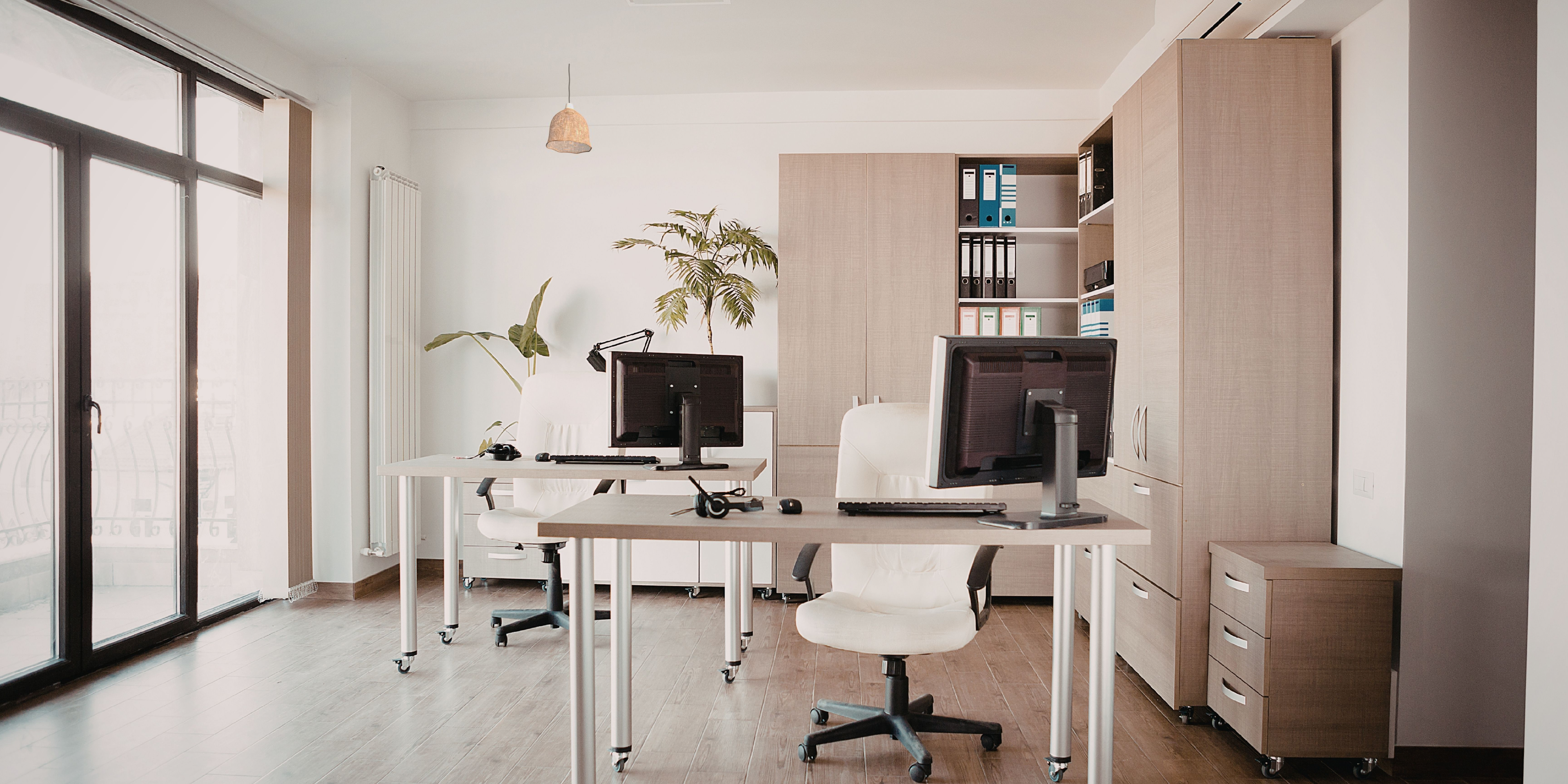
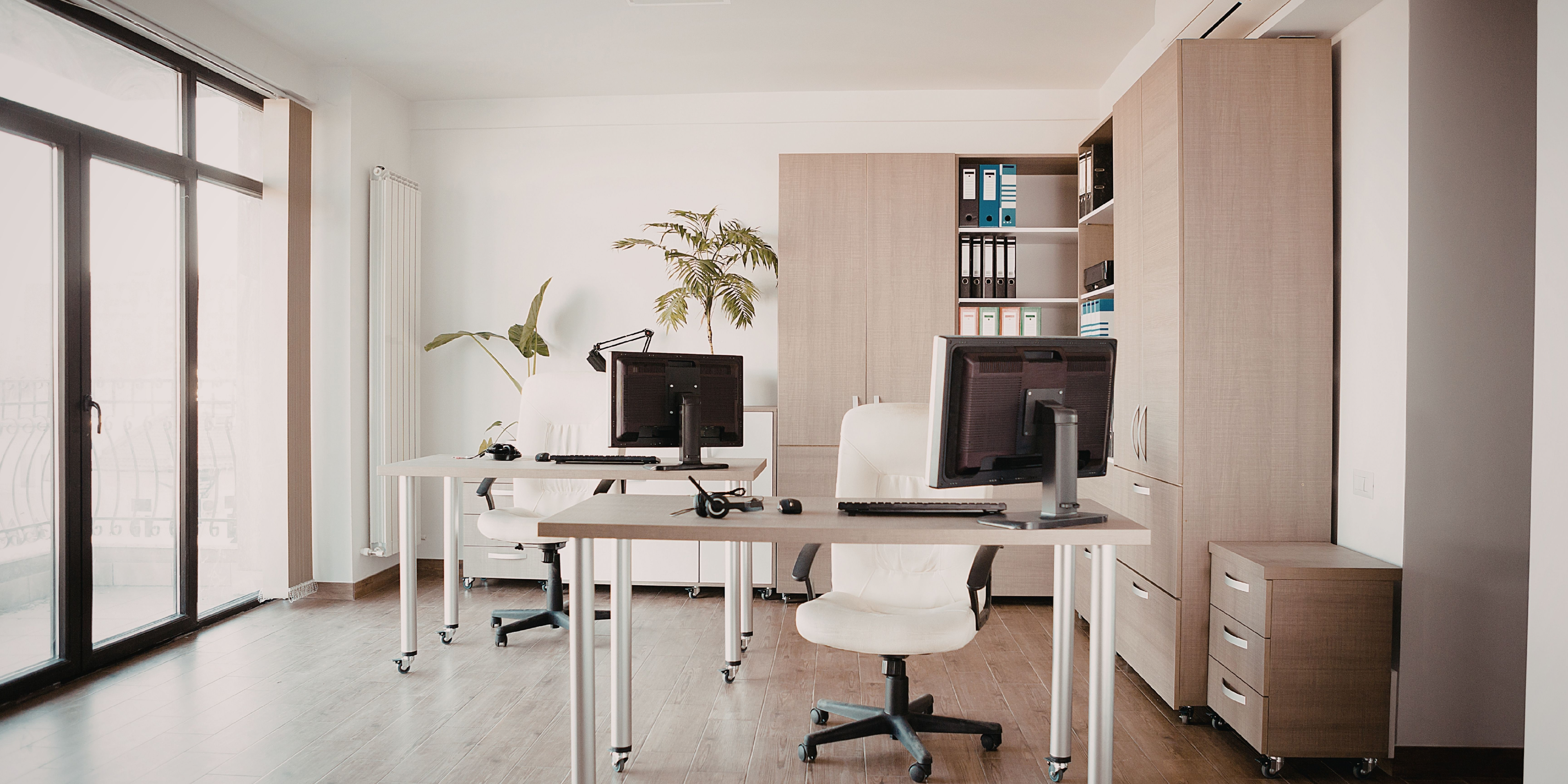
- pendant lamp [546,63,592,154]
